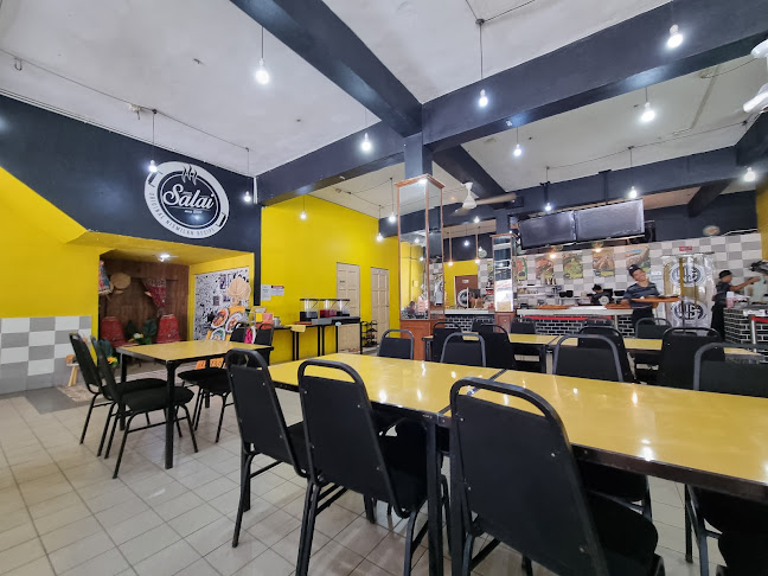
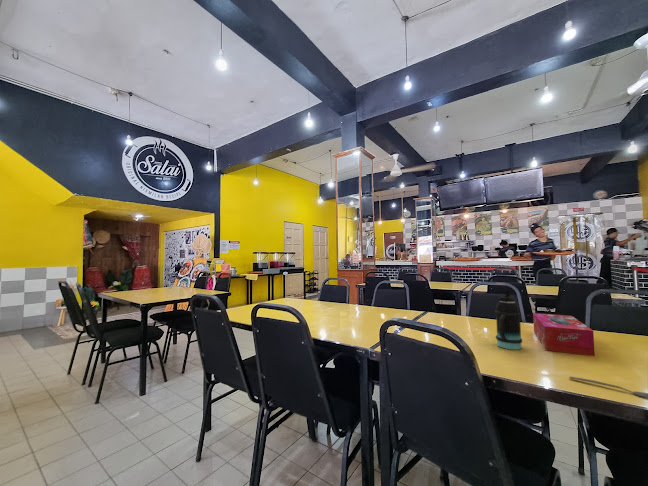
+ tissue box [532,312,596,357]
+ bottle [494,289,523,351]
+ spoon [568,376,648,398]
